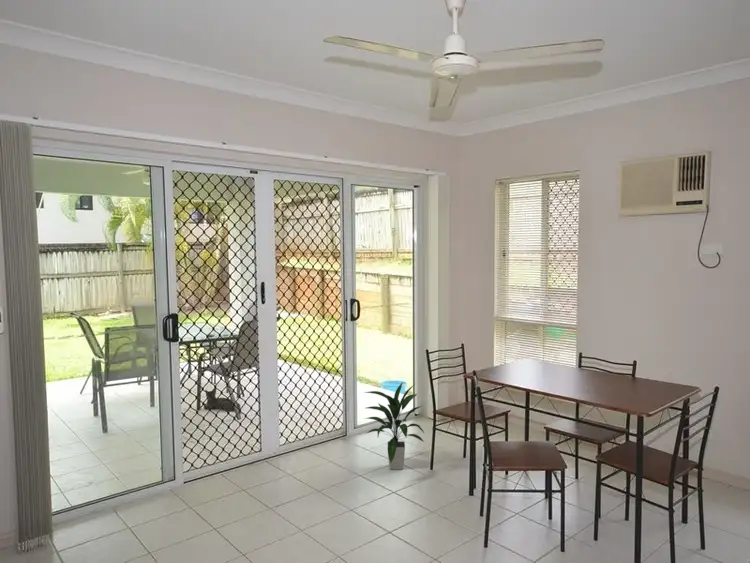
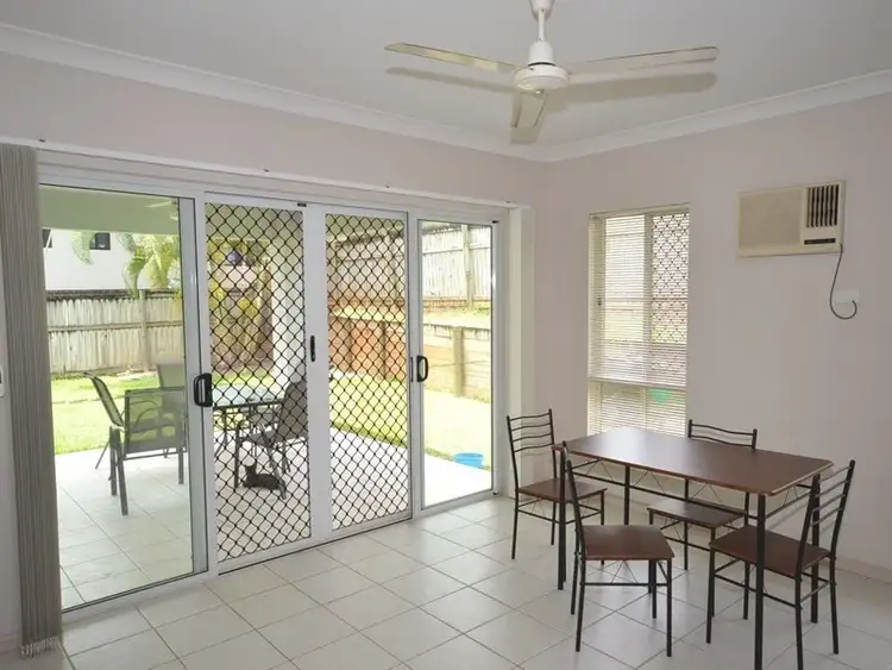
- indoor plant [362,381,425,470]
